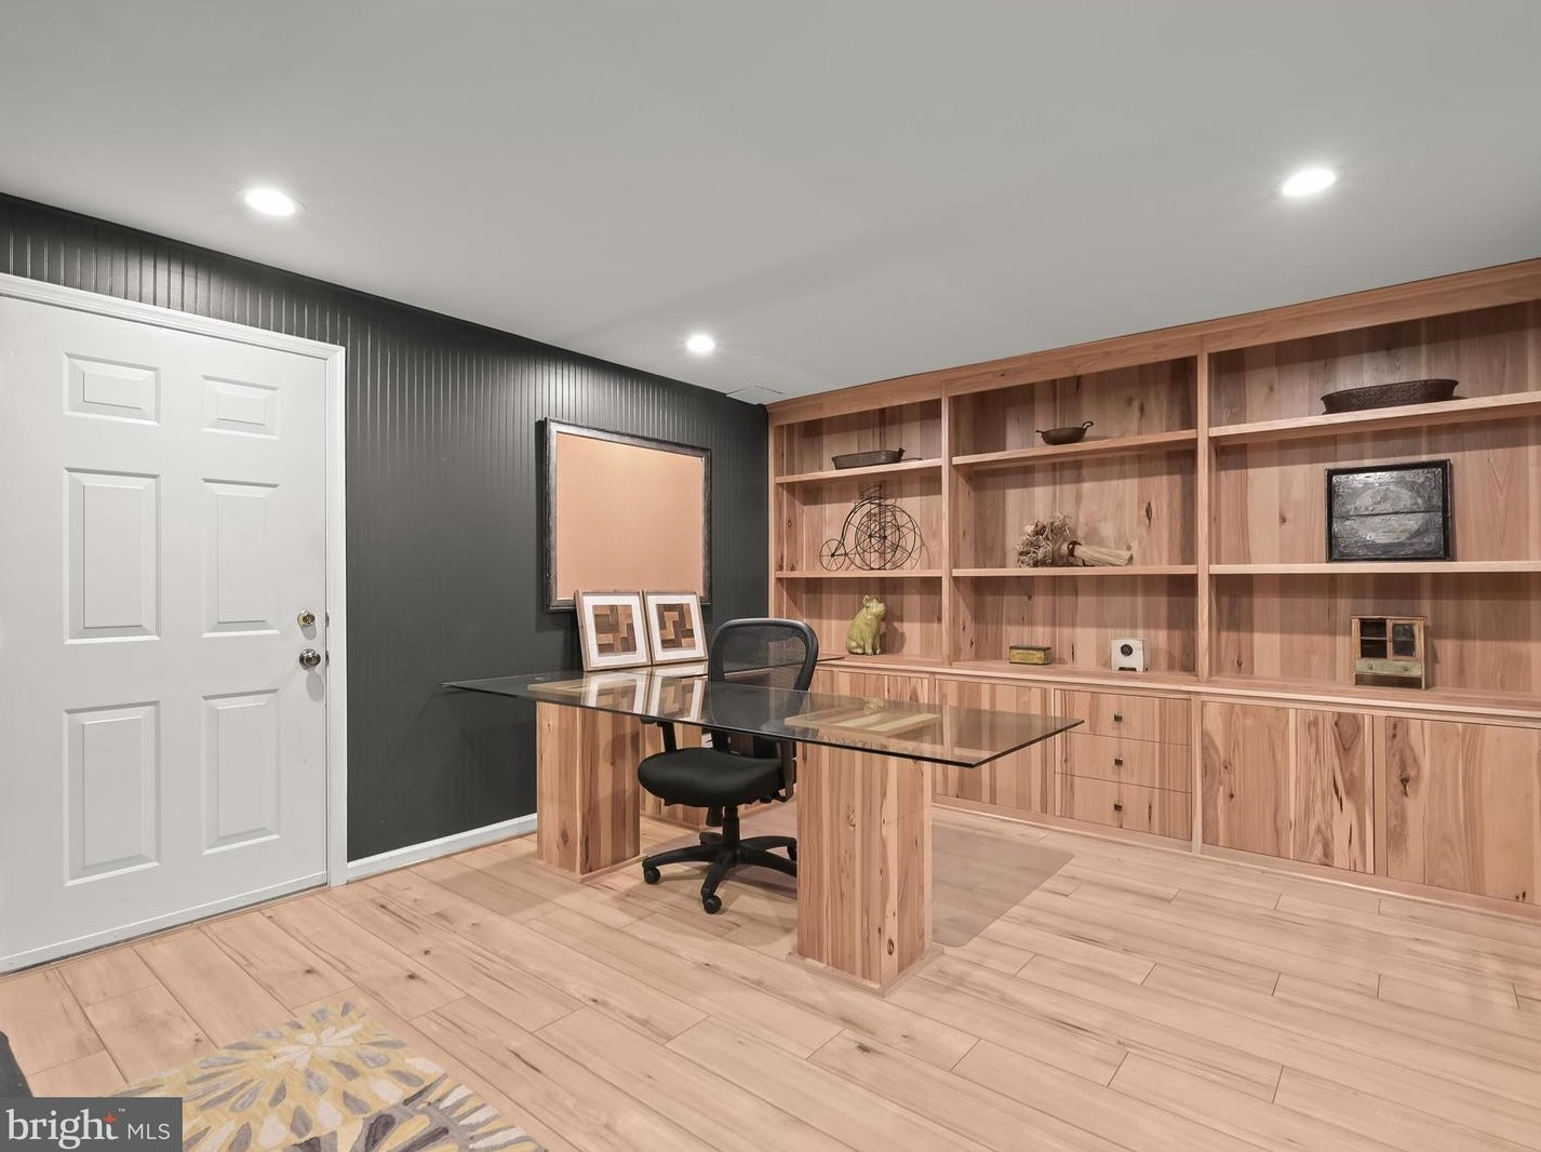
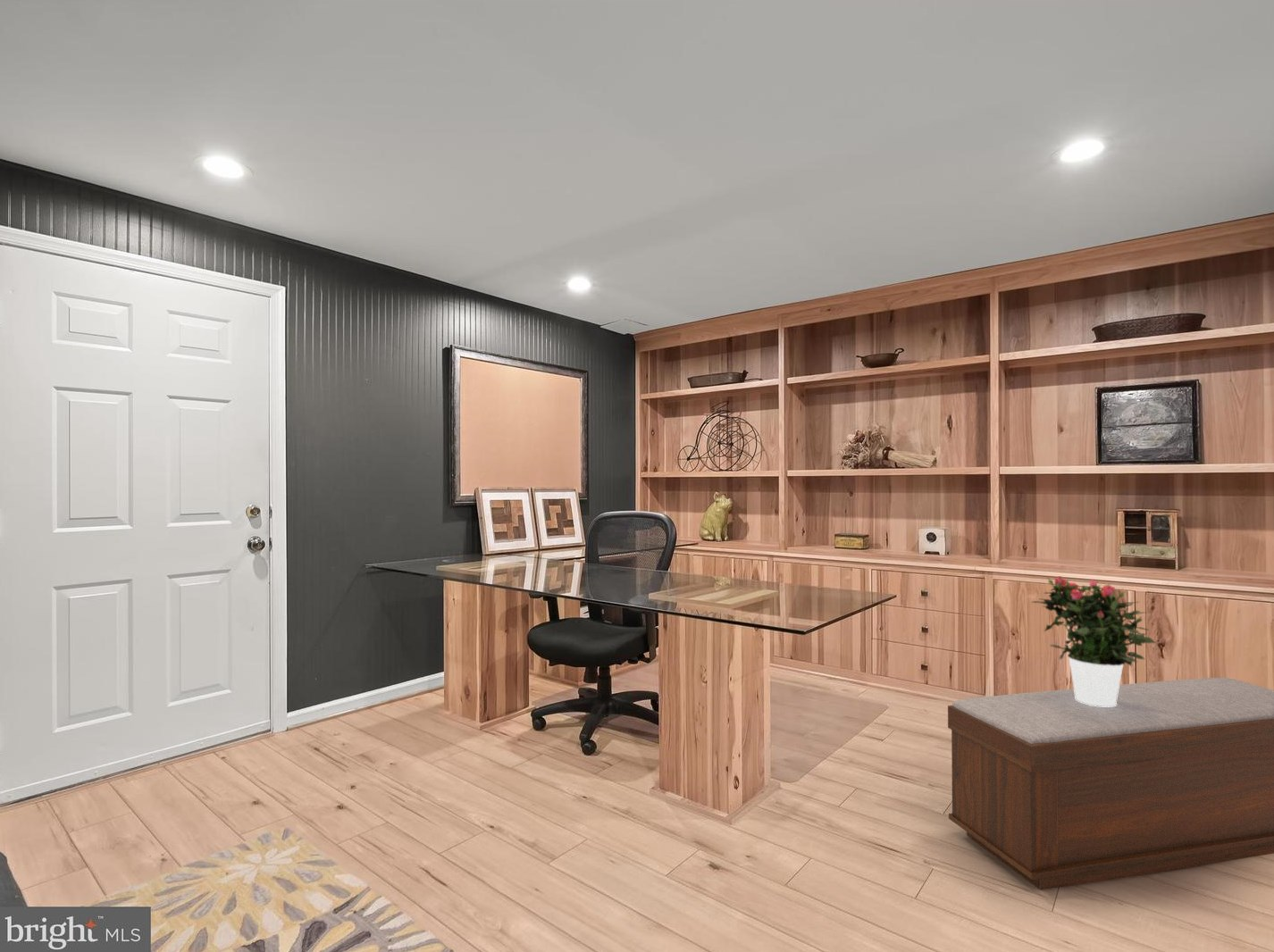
+ potted flower [1030,575,1156,707]
+ bench [947,677,1274,890]
